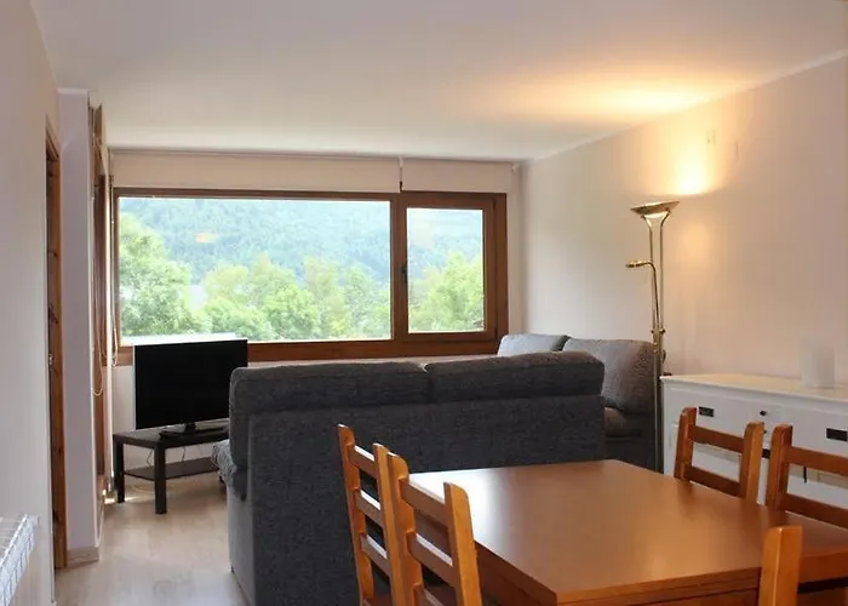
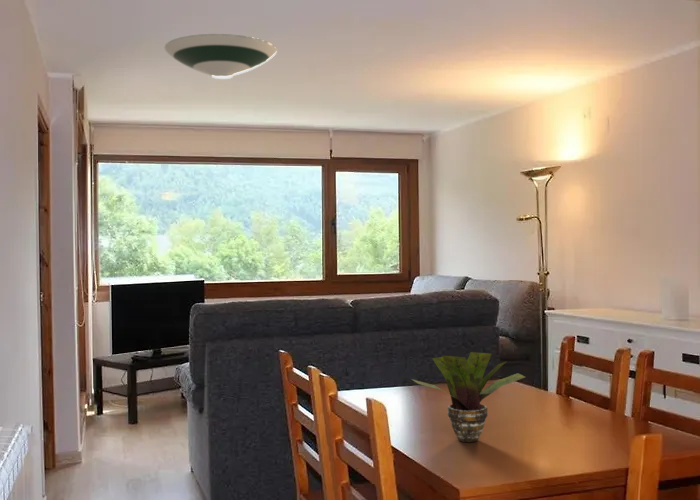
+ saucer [164,33,278,80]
+ potted plant [411,351,526,443]
